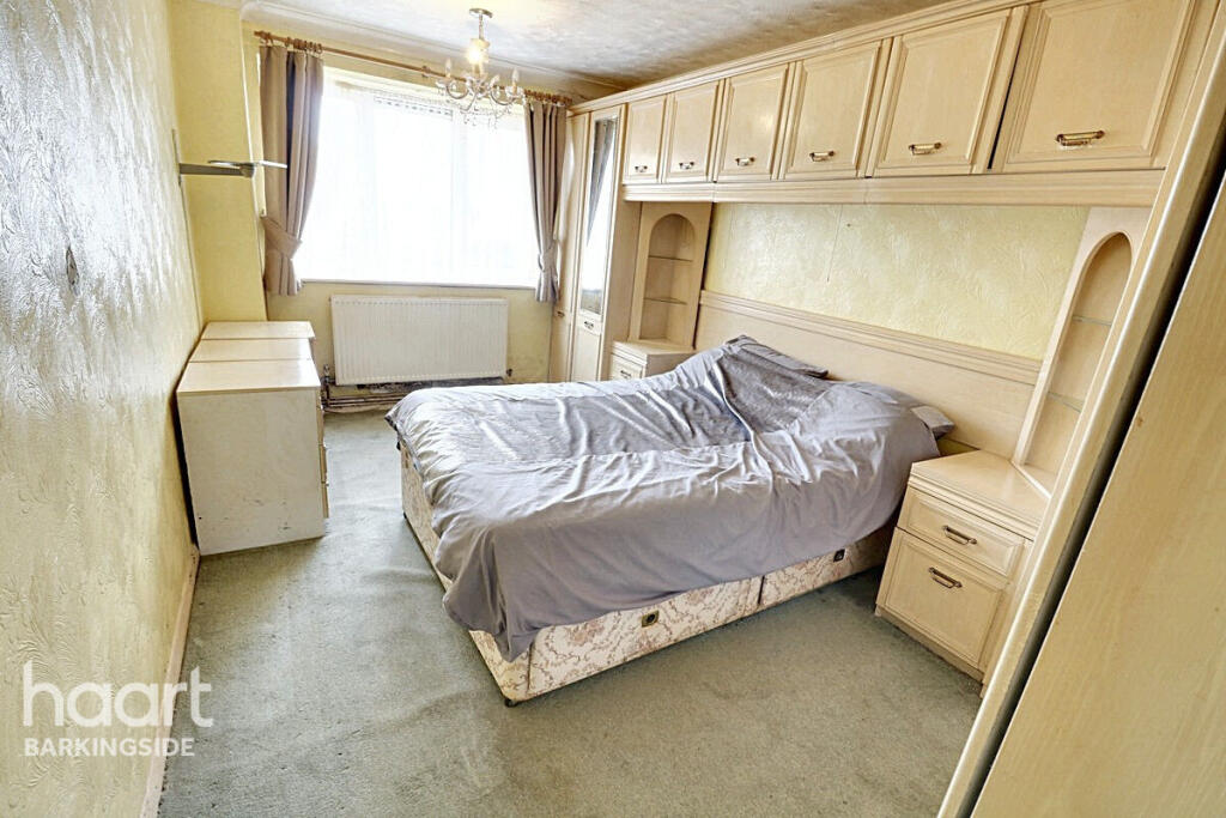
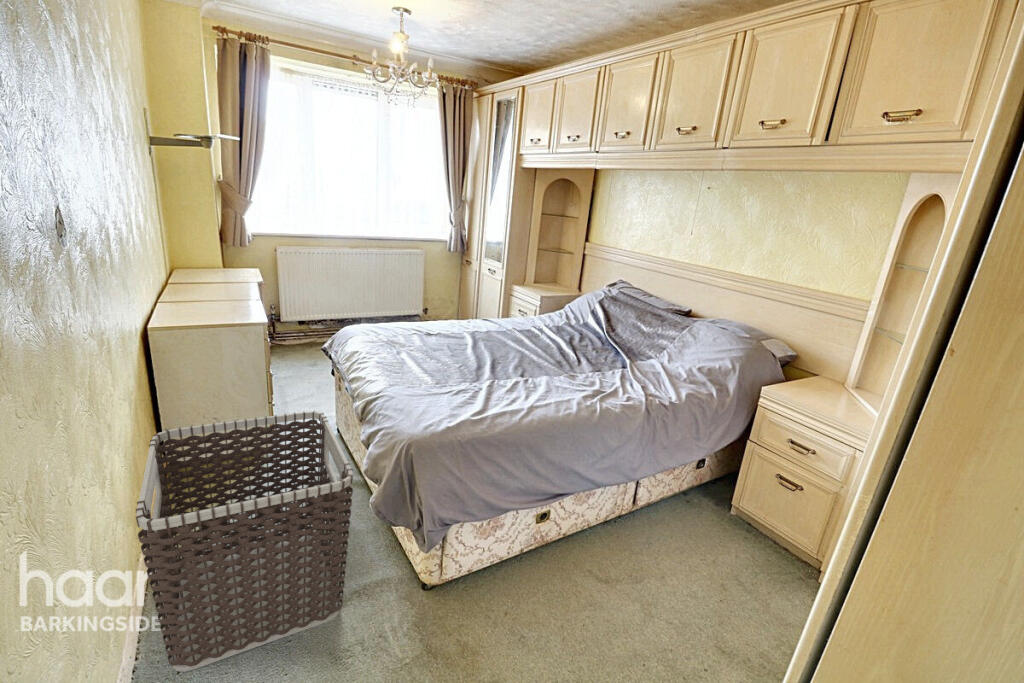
+ clothes hamper [135,410,354,673]
